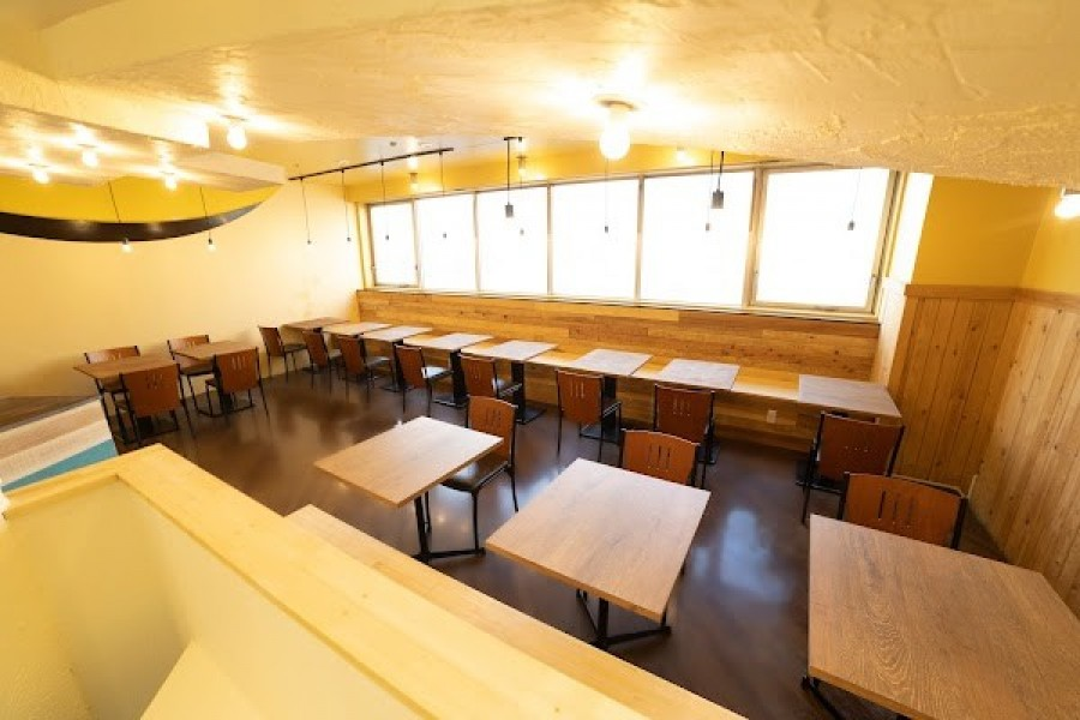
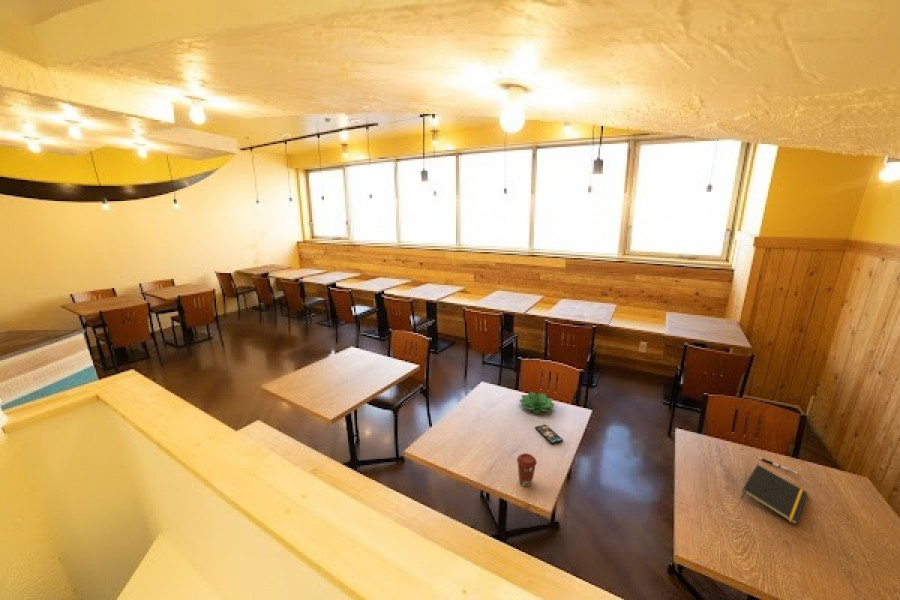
+ coffee cup [516,452,538,488]
+ smartphone [534,424,564,445]
+ notepad [740,464,808,526]
+ succulent plant [519,390,555,413]
+ pen [756,456,799,475]
